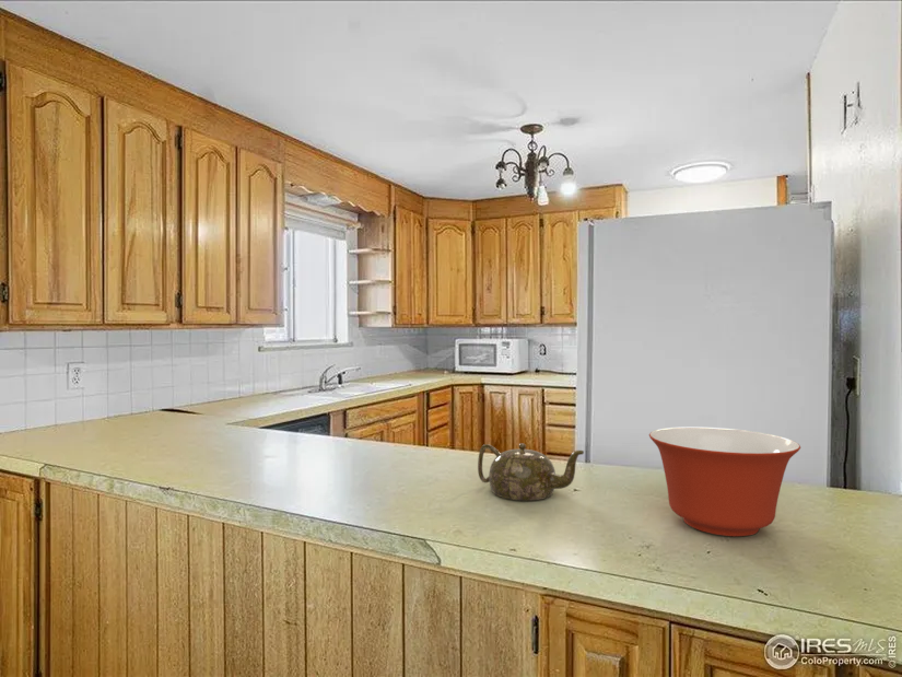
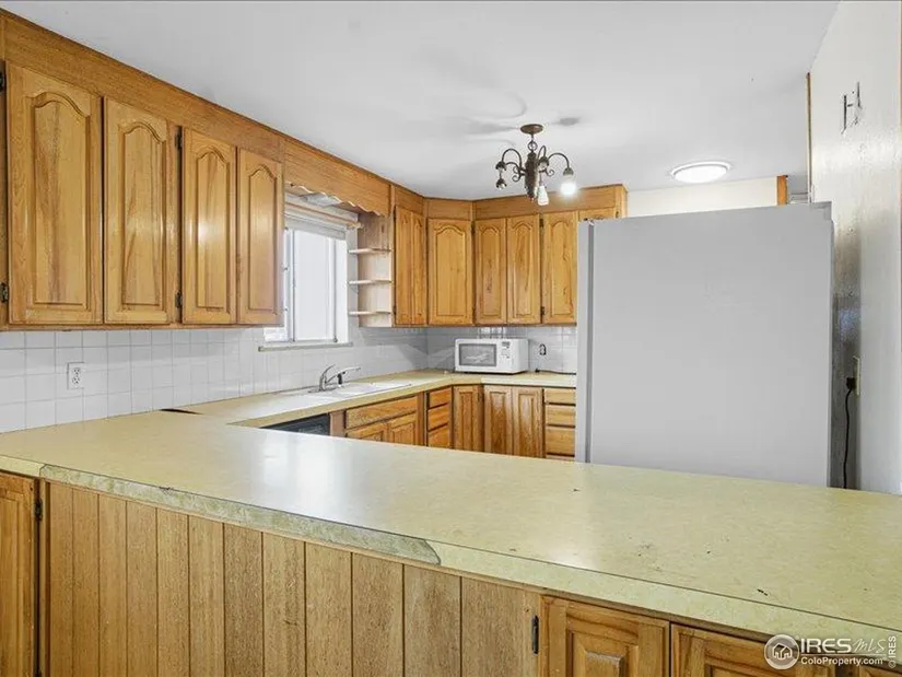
- teapot [477,442,585,502]
- mixing bowl [648,425,801,537]
